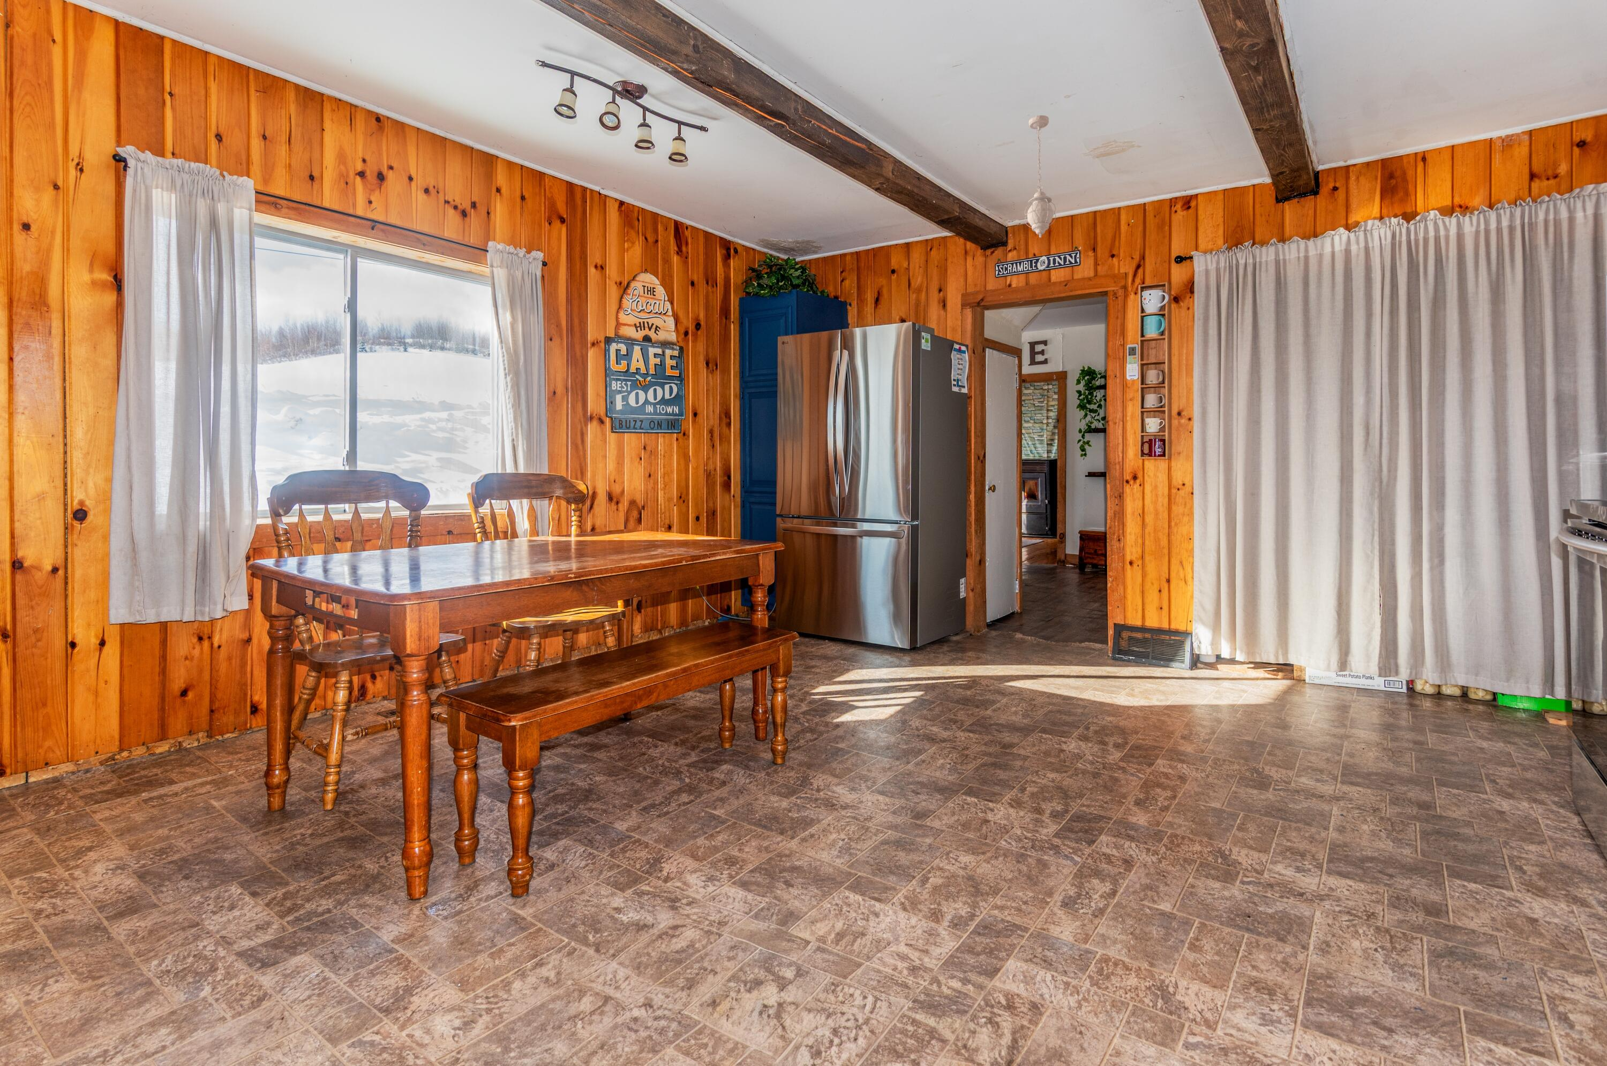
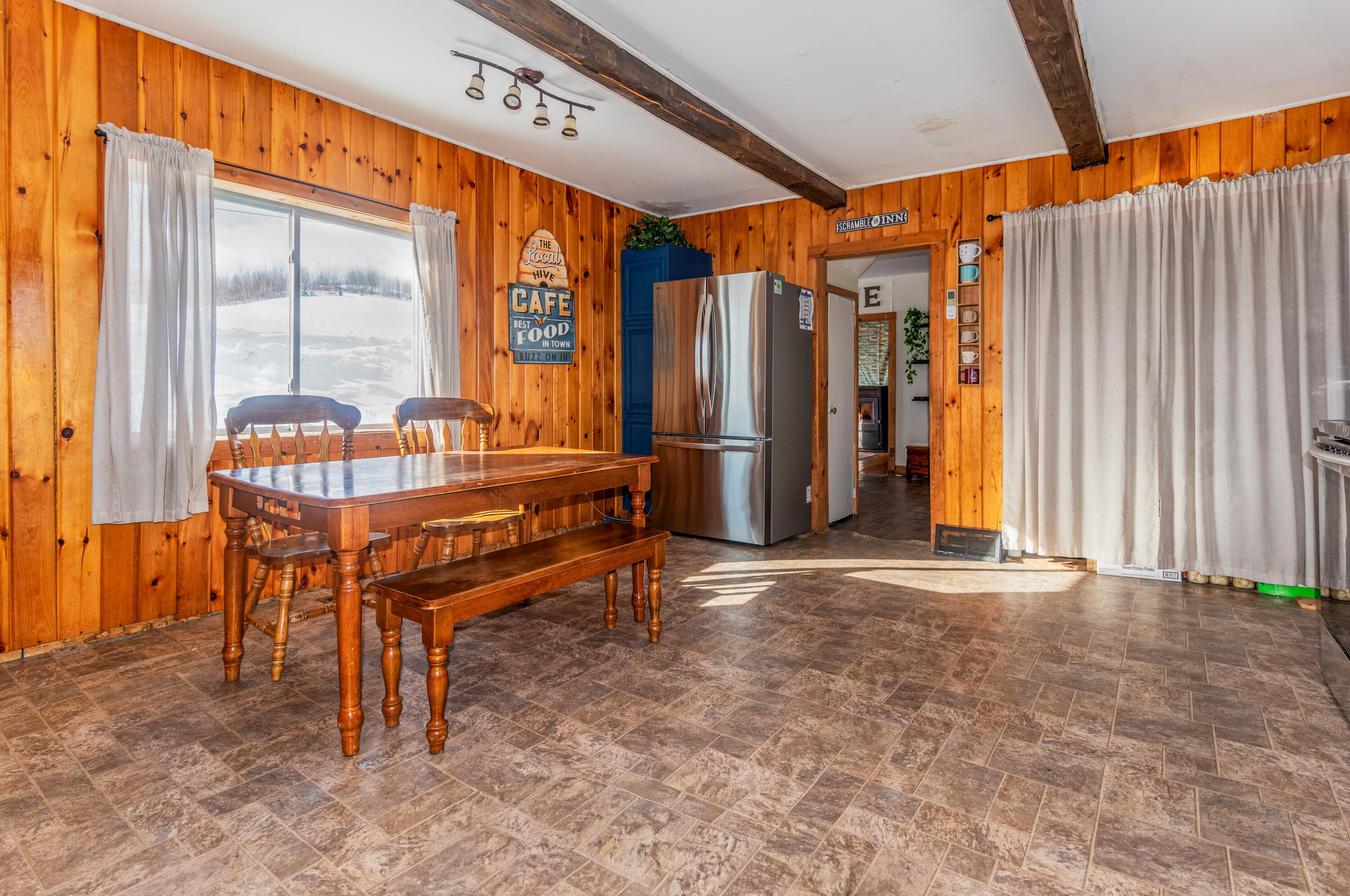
- pendant light [1024,114,1056,238]
